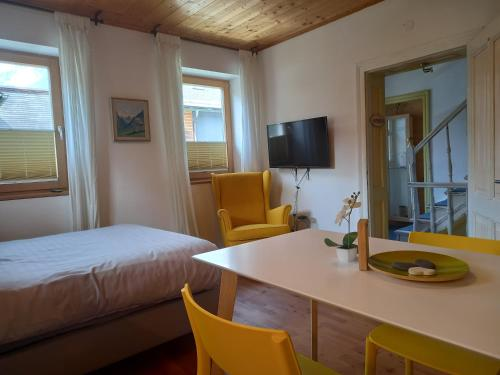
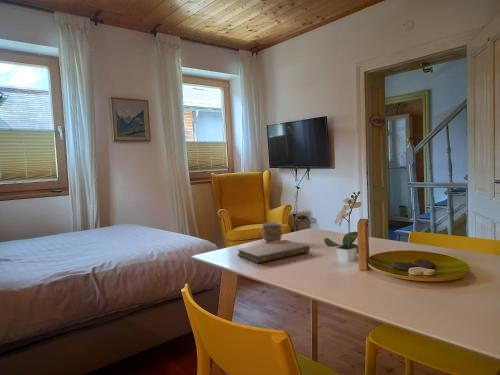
+ mug [257,221,283,243]
+ notebook [237,239,311,264]
